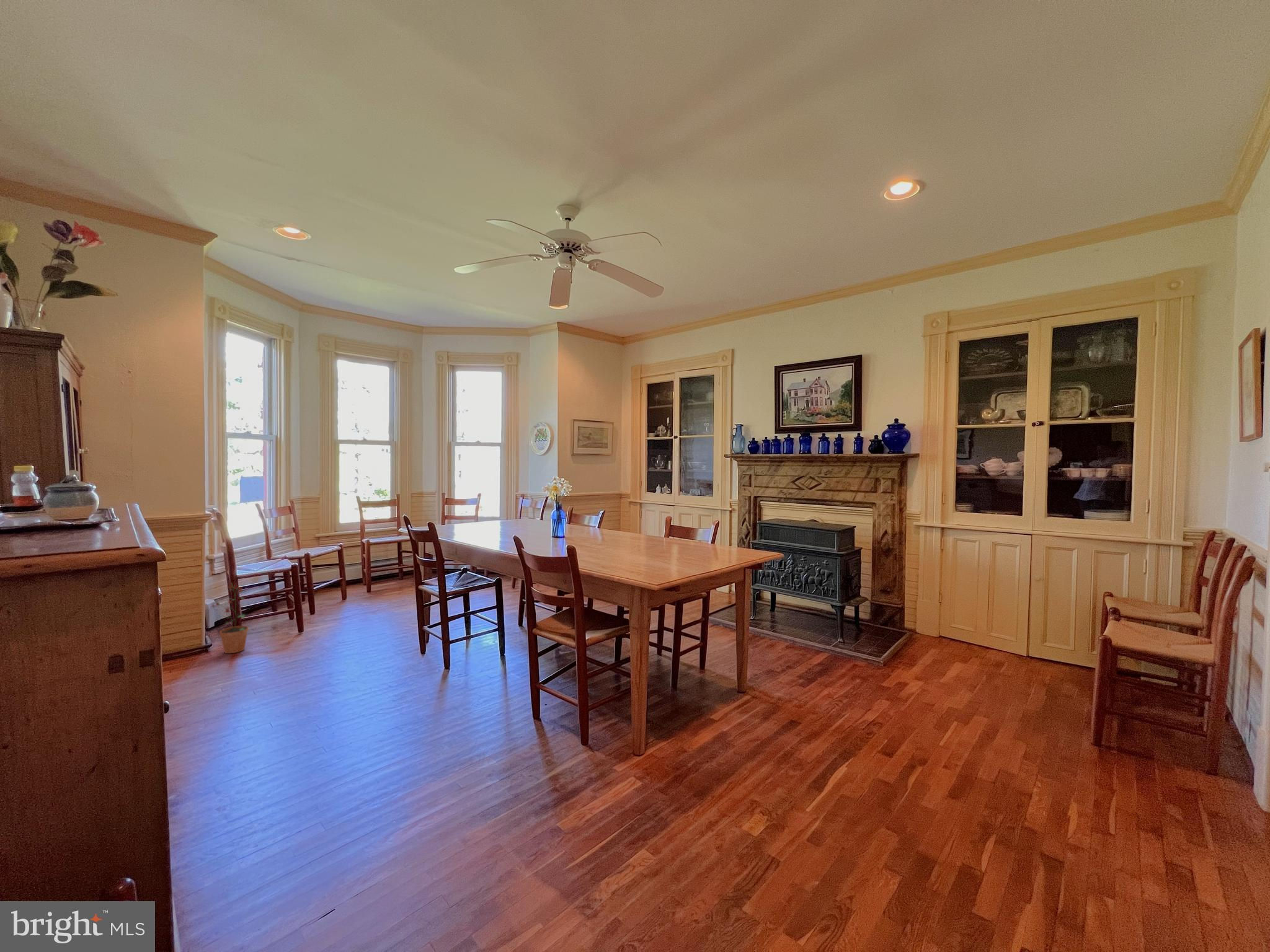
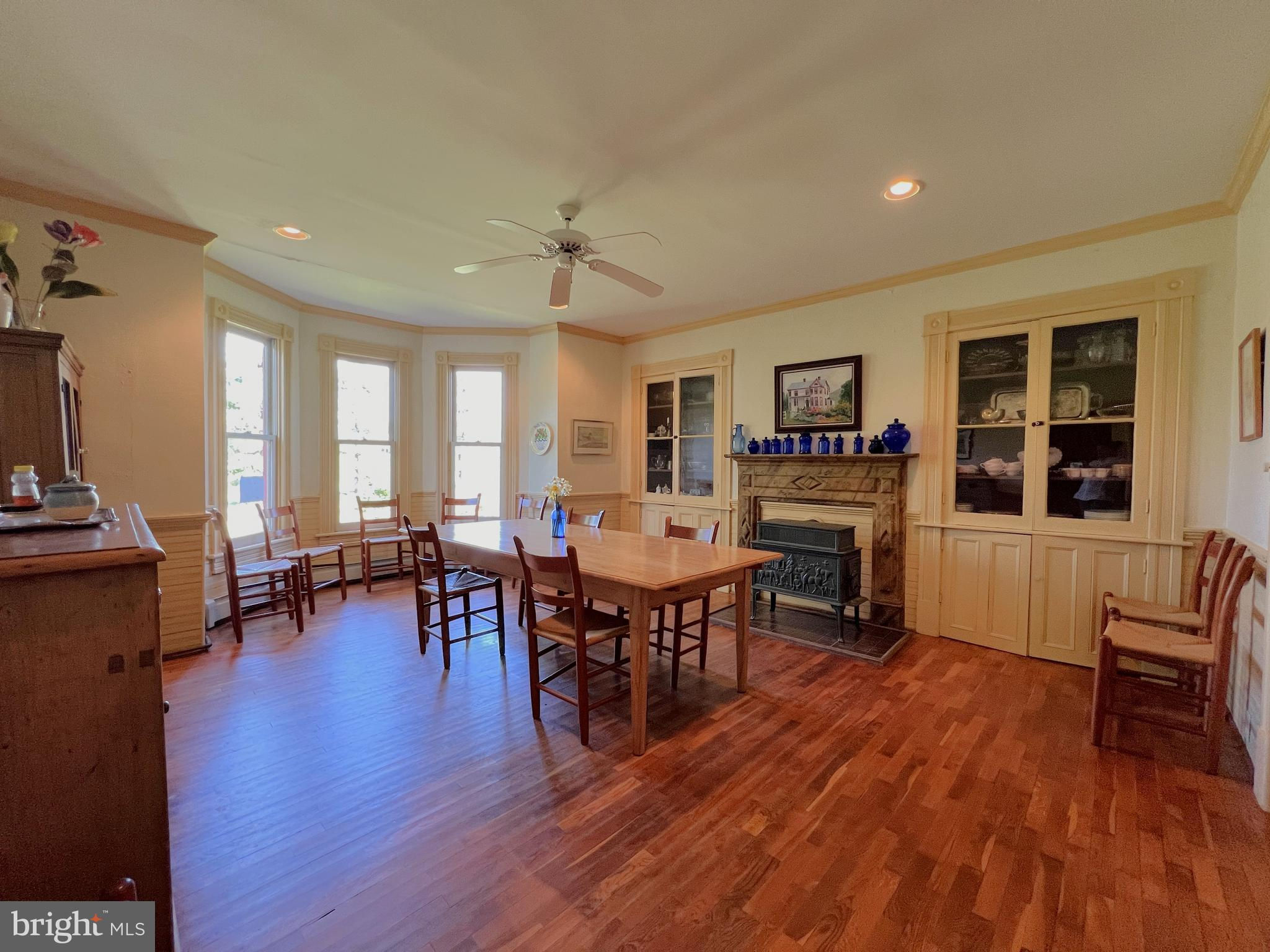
- potted plant [211,582,249,654]
